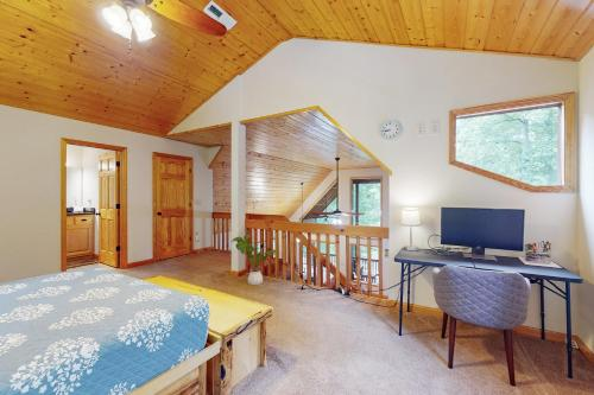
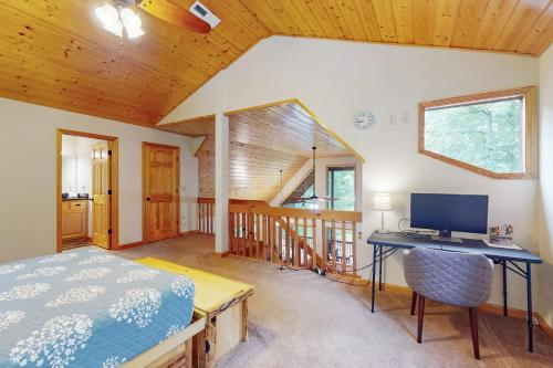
- house plant [230,234,282,286]
